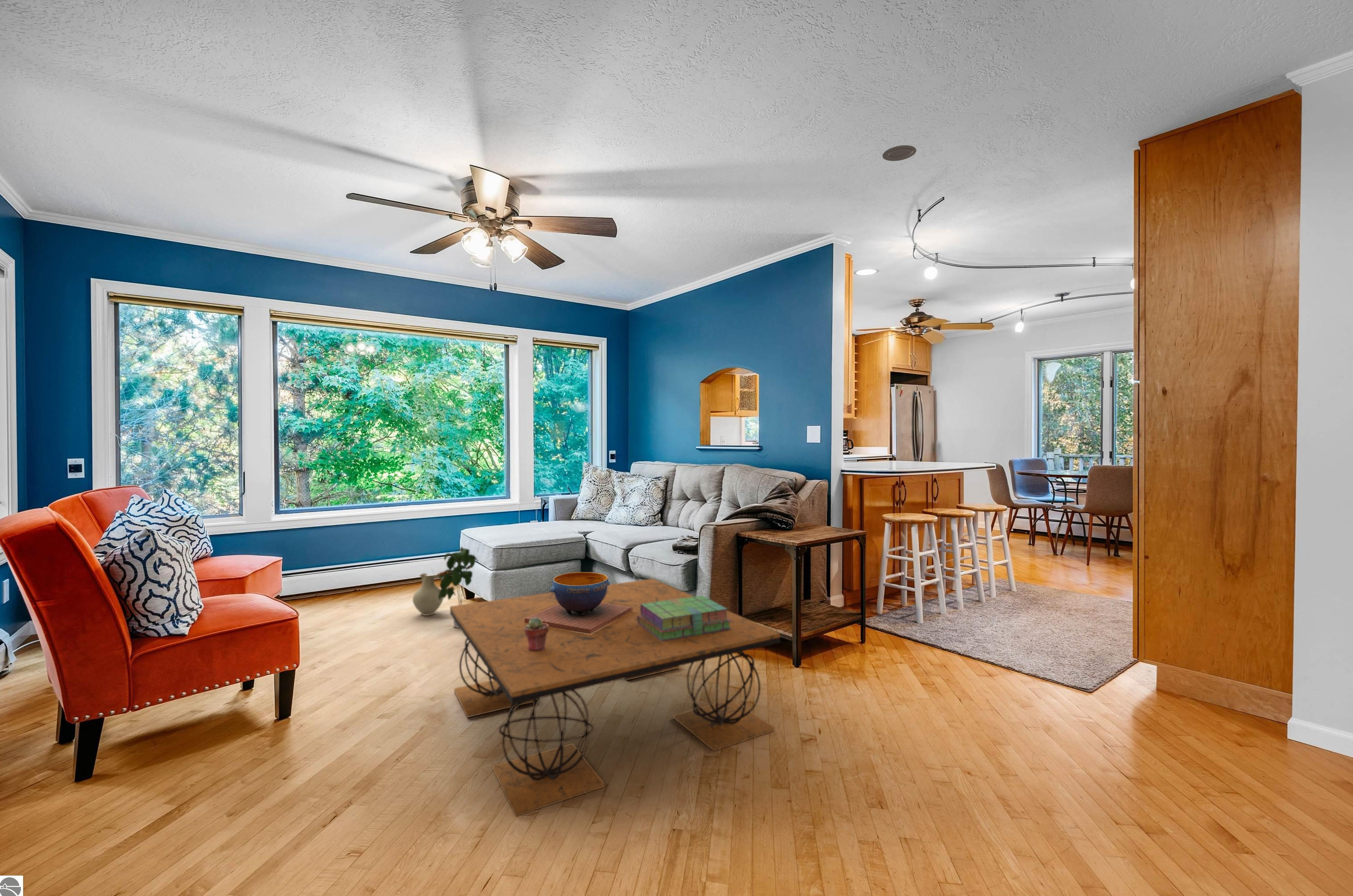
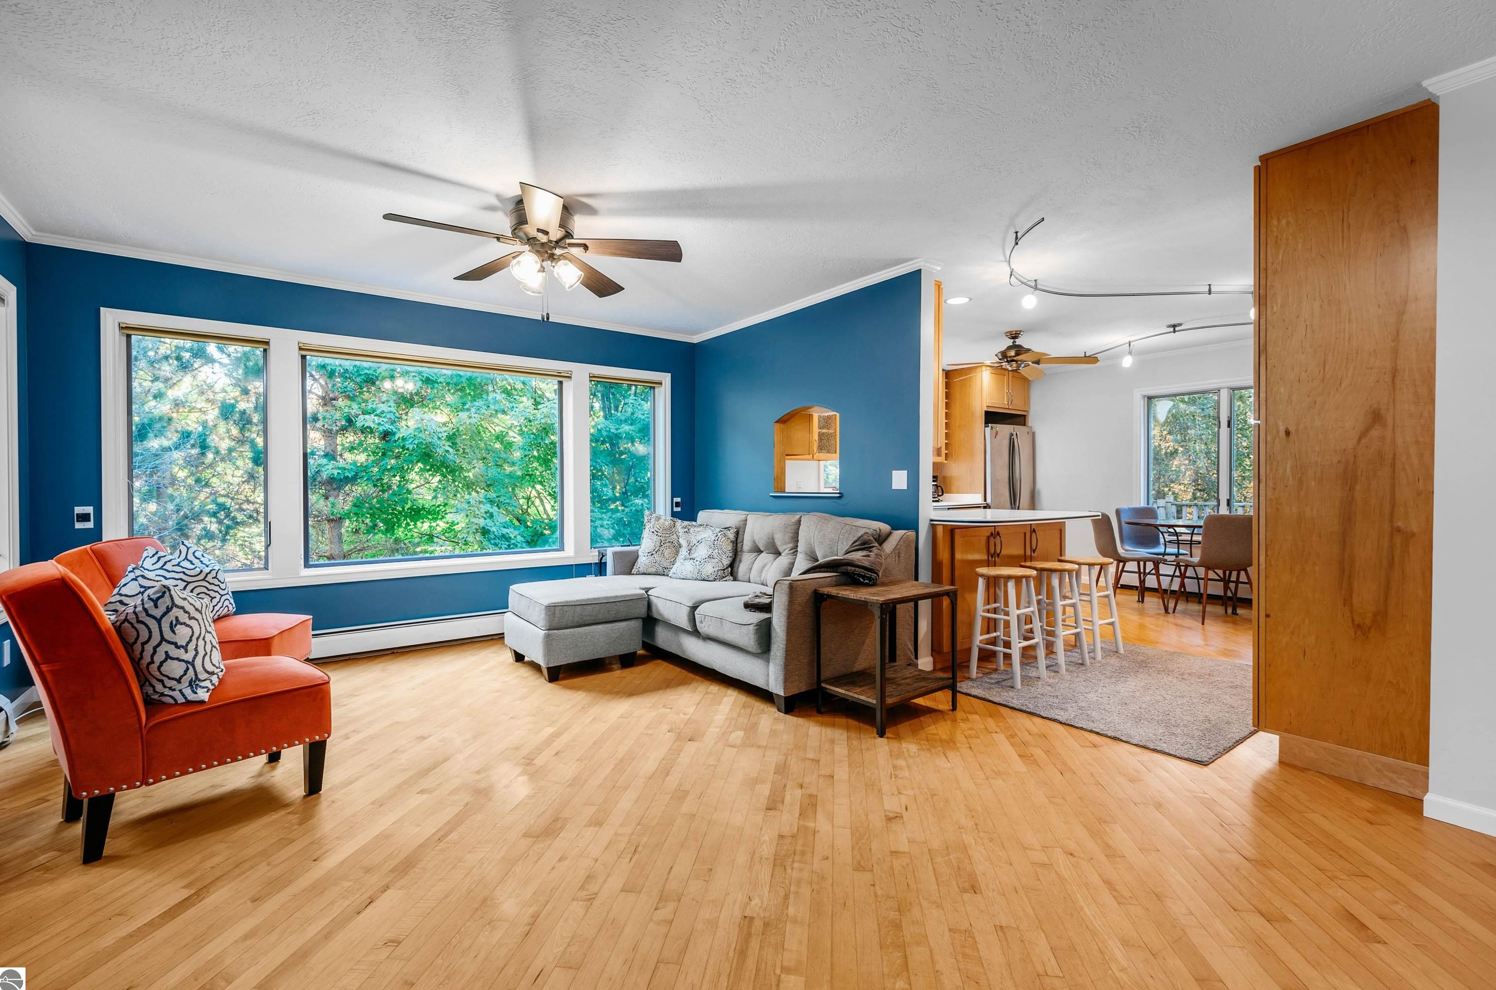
- coffee table [450,578,781,817]
- potted plant [437,546,478,628]
- ceramic jug [412,573,444,616]
- stack of books [637,595,731,641]
- decorative bowl [524,572,632,634]
- potted succulent [524,617,549,651]
- recessed light [882,145,917,162]
